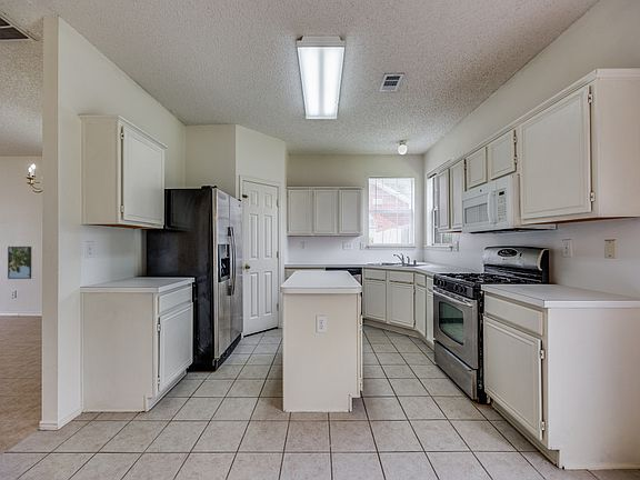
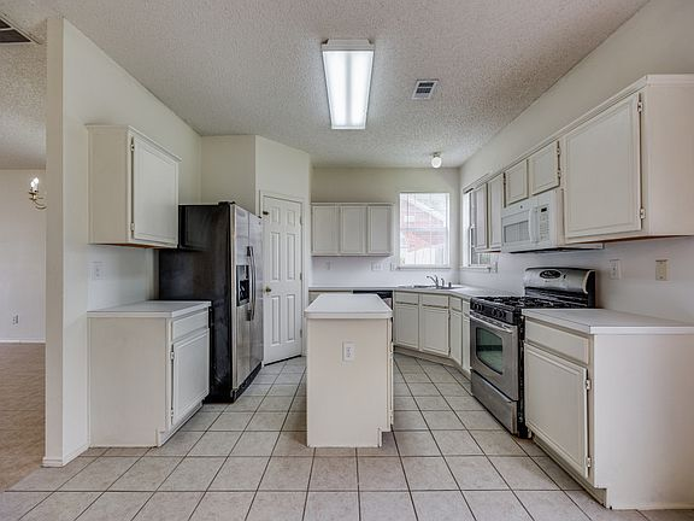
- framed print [7,246,32,280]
